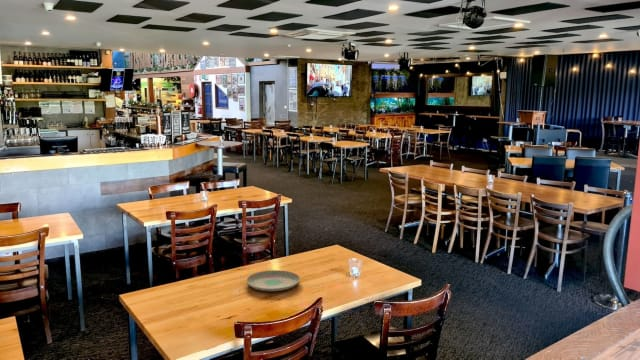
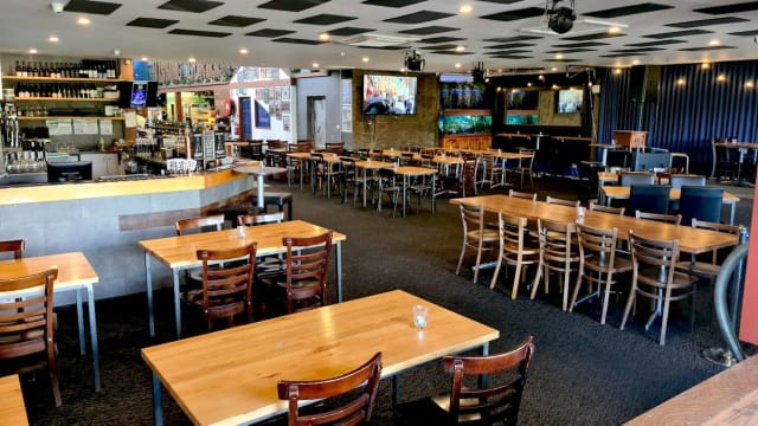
- plate [245,269,301,292]
